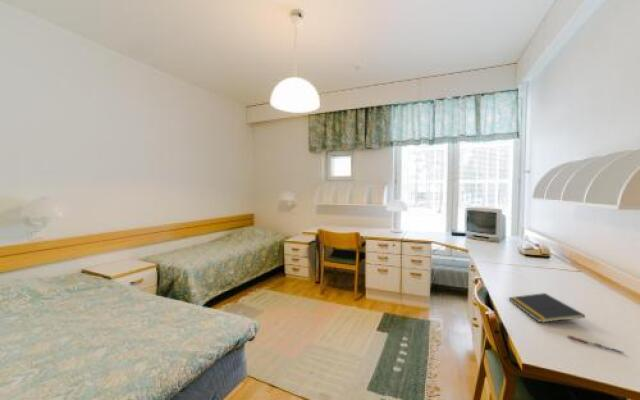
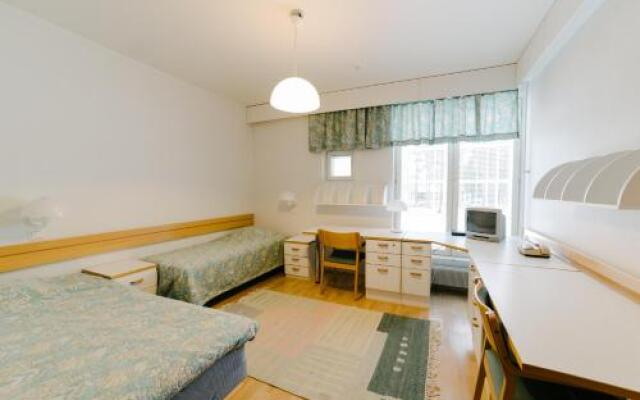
- notepad [507,292,586,323]
- pen [567,334,625,355]
